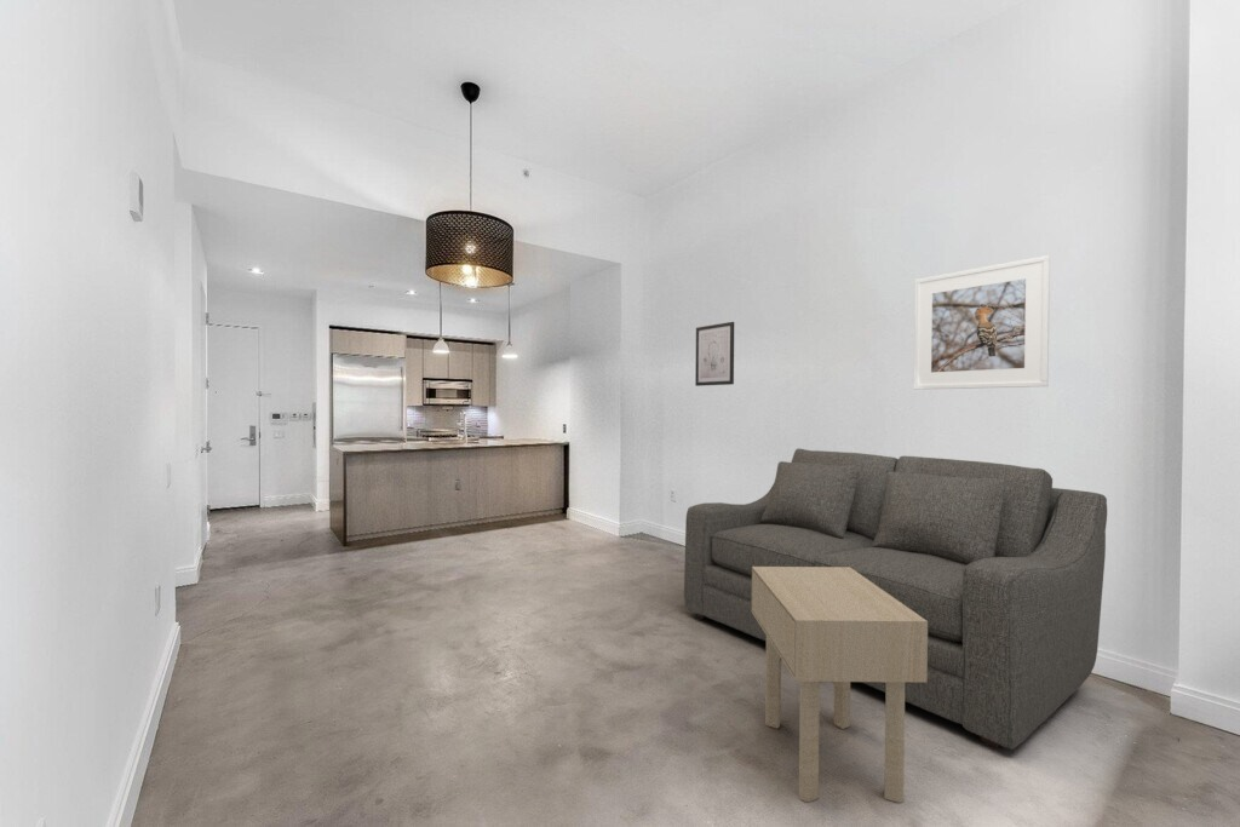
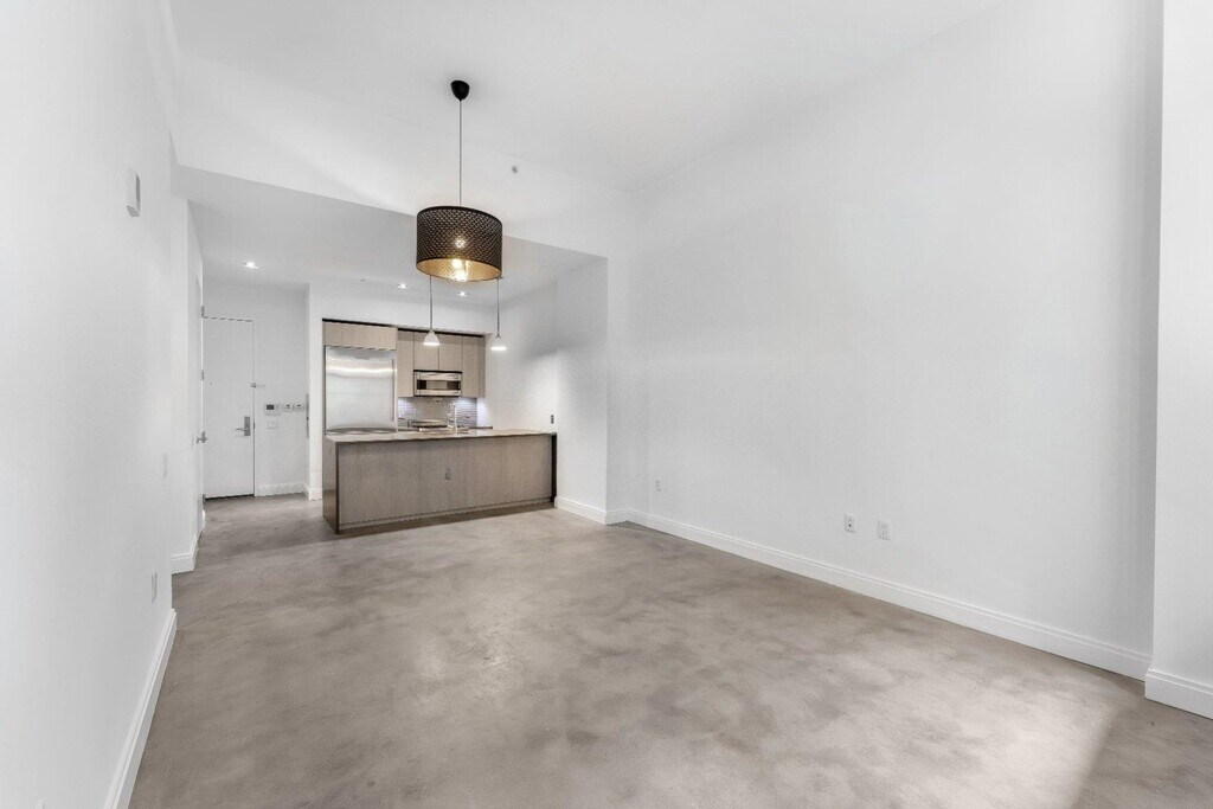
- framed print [913,254,1051,391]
- side table [752,567,928,804]
- sofa [683,447,1108,751]
- wall art [694,321,735,387]
